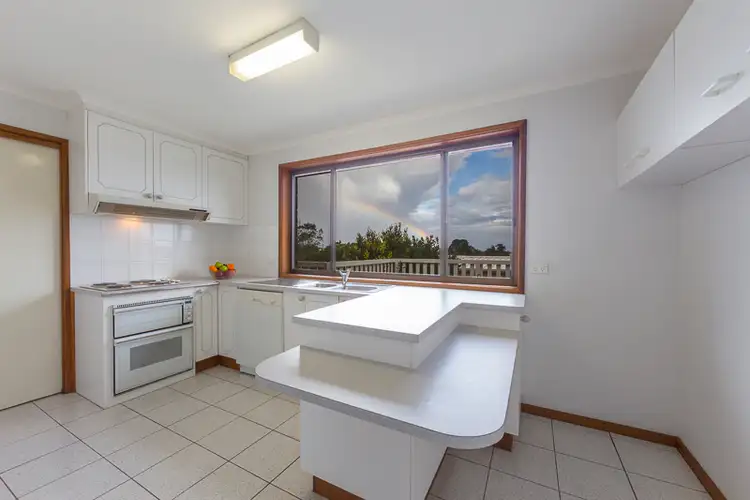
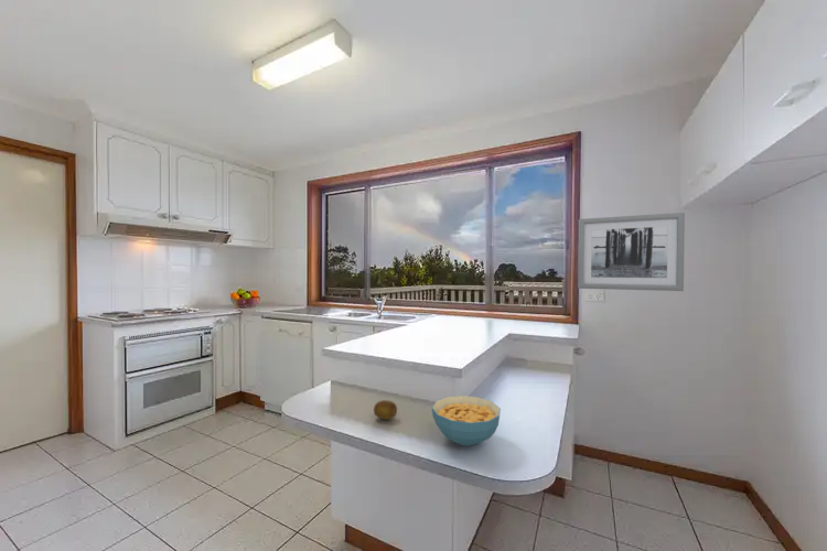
+ fruit [373,399,398,421]
+ wall art [577,212,686,292]
+ cereal bowl [431,395,502,447]
